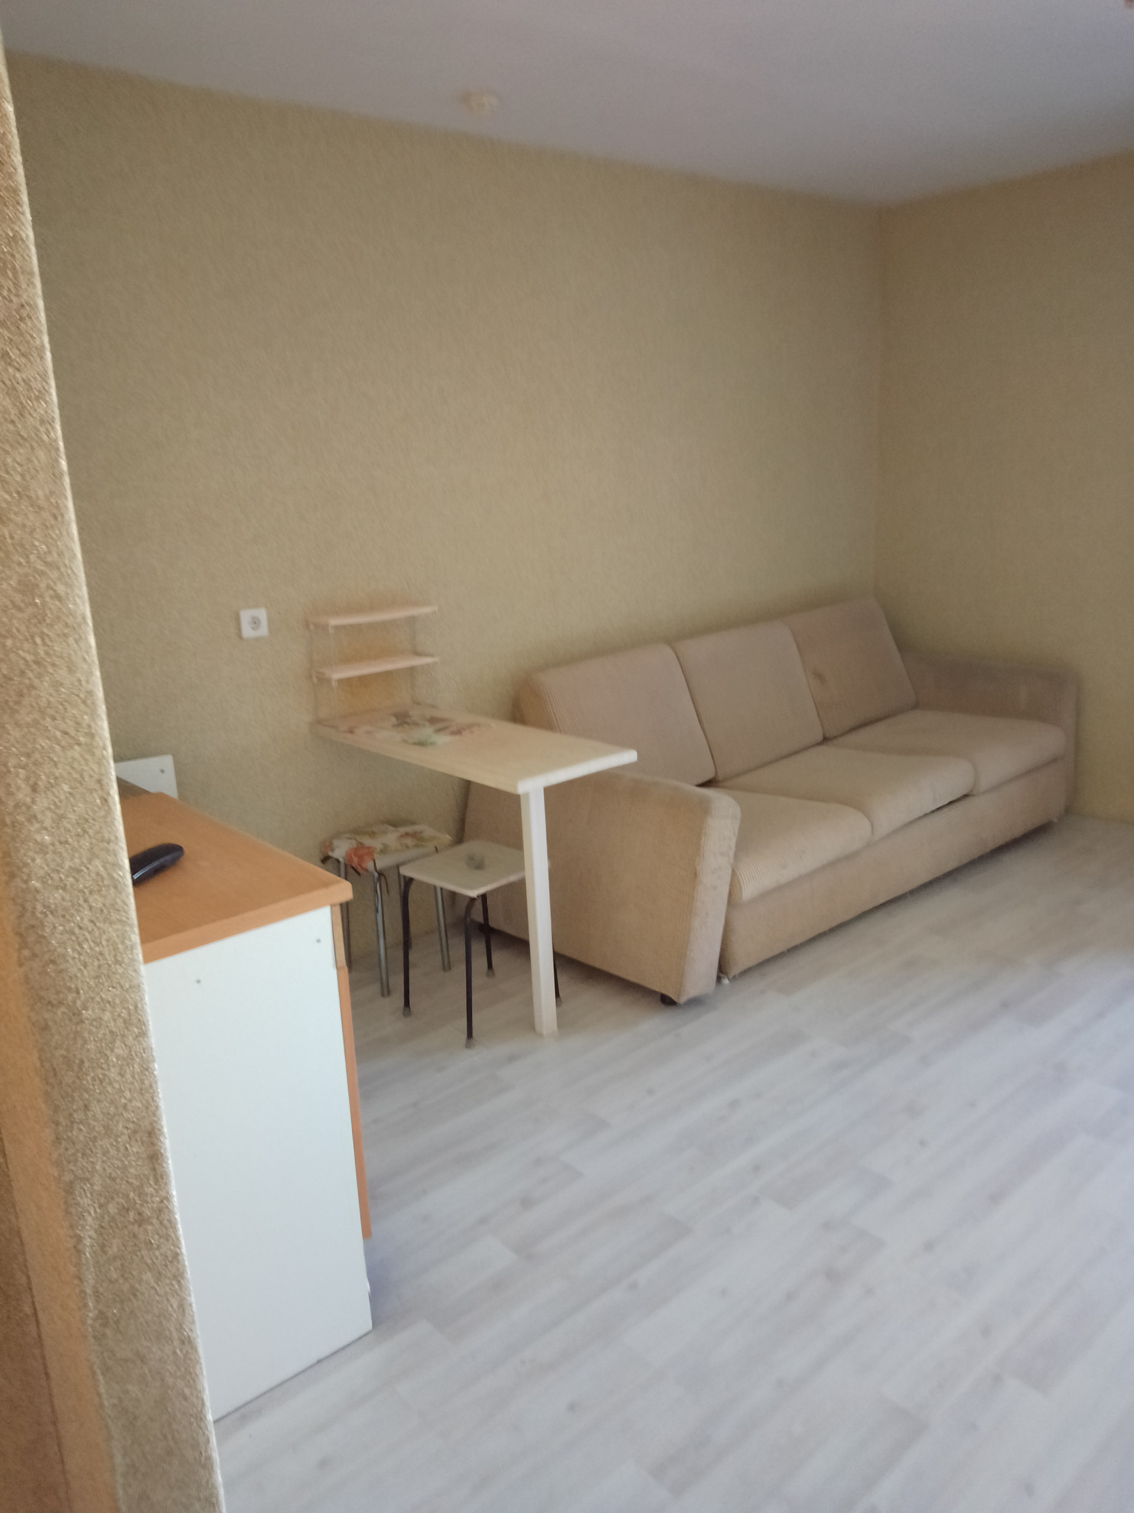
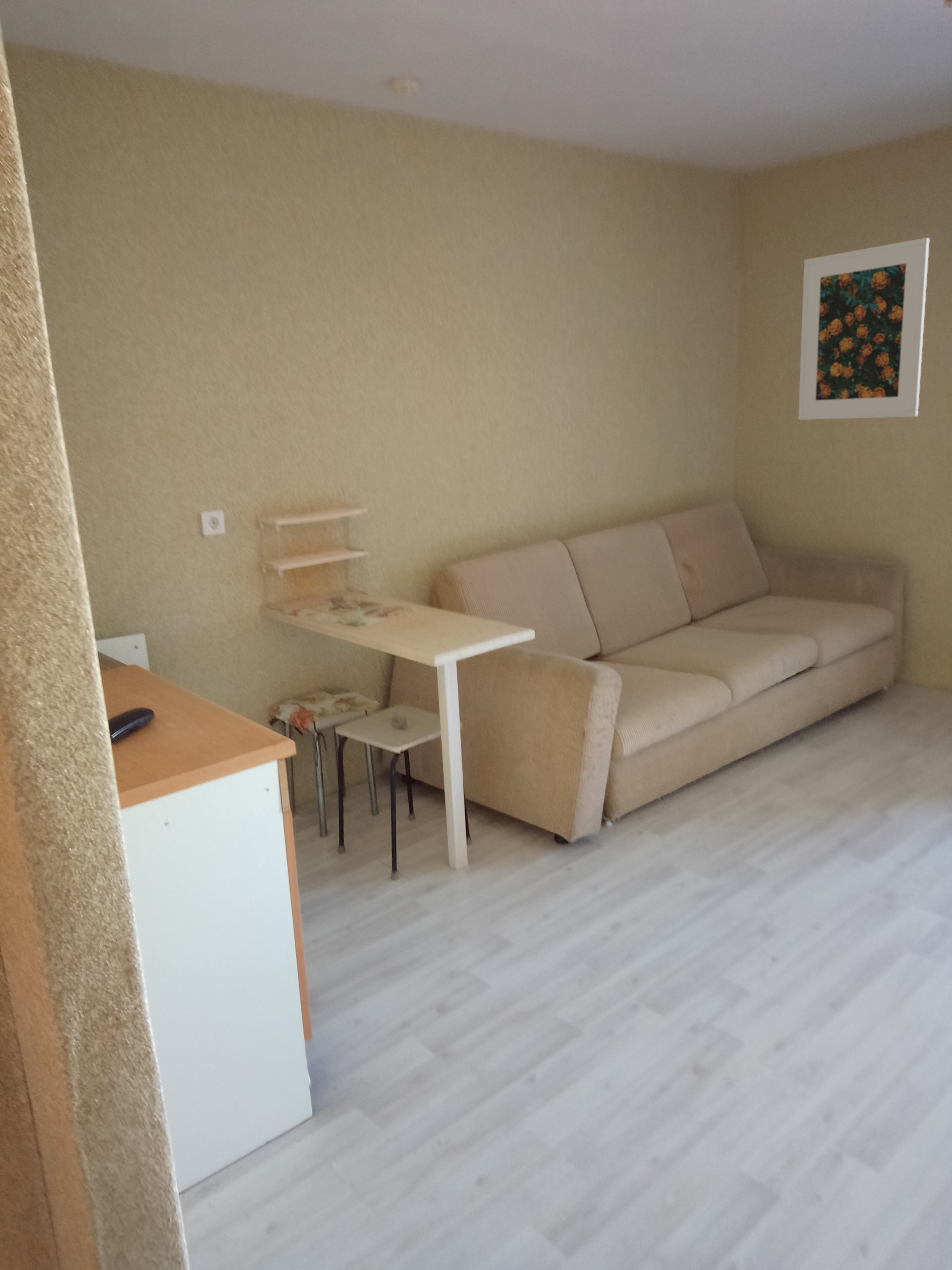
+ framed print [798,238,930,420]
